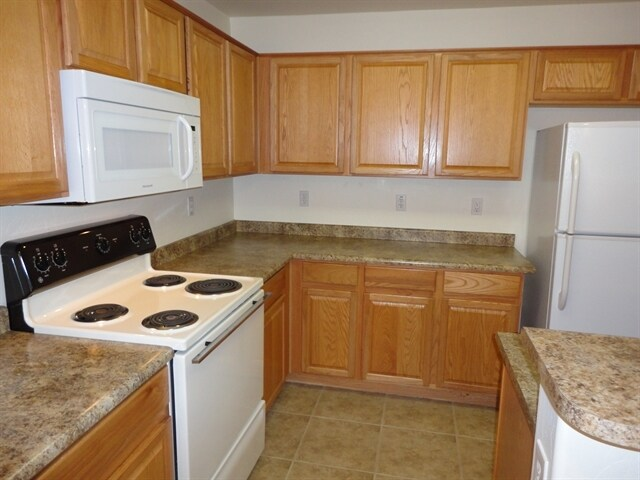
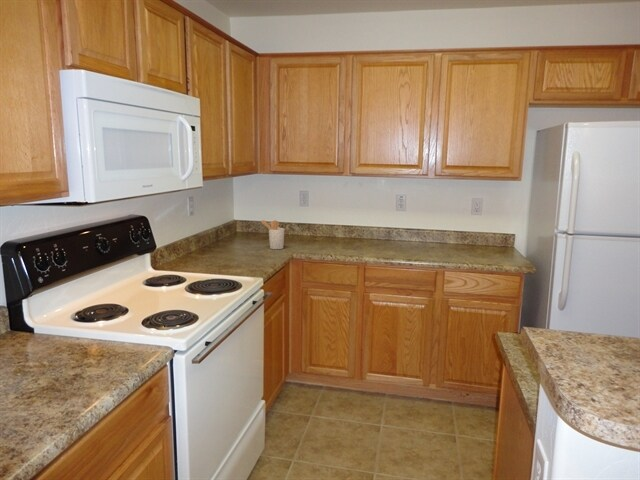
+ utensil holder [261,219,285,250]
